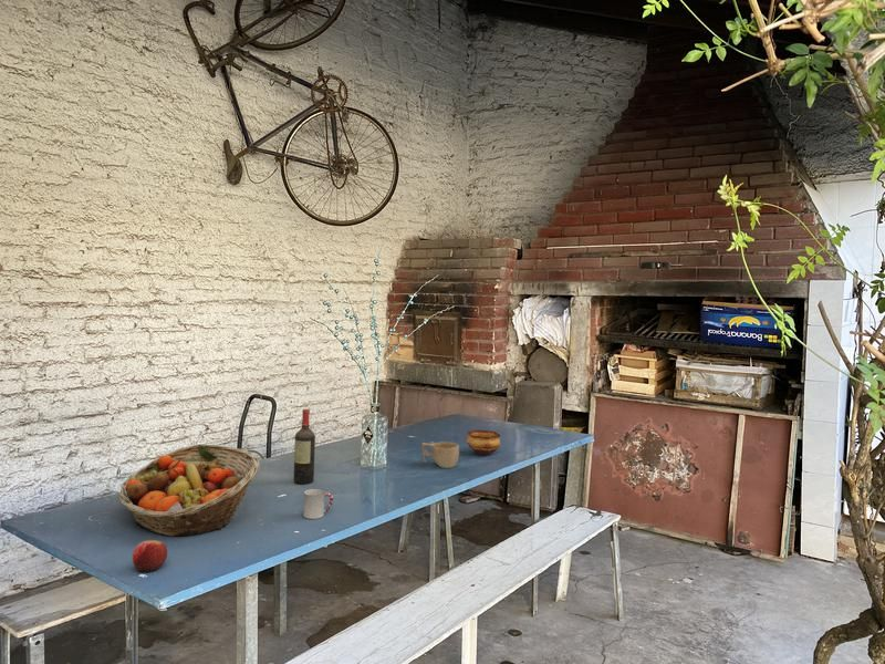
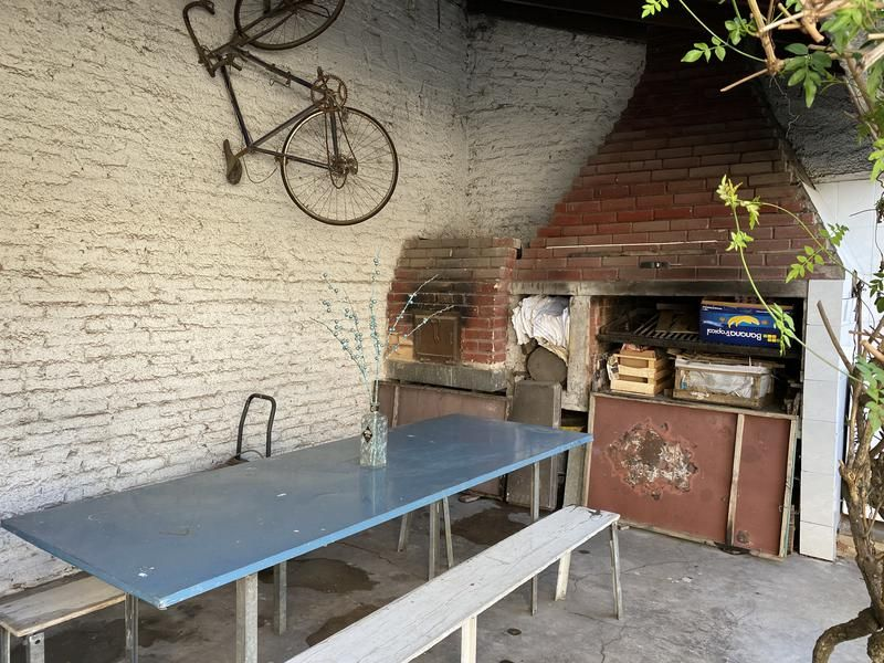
- cup [420,440,460,469]
- bowl [466,429,501,456]
- apple [132,539,168,573]
- fruit basket [117,444,261,538]
- cup [302,488,334,520]
- wine bottle [292,408,316,485]
